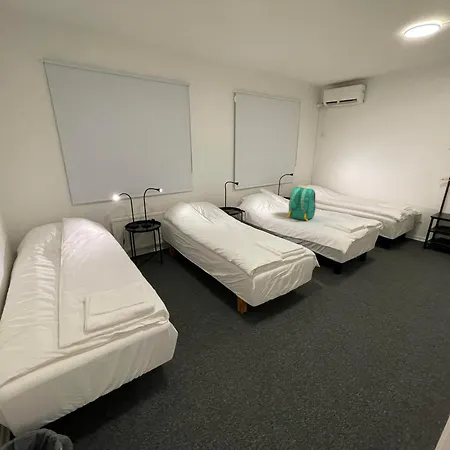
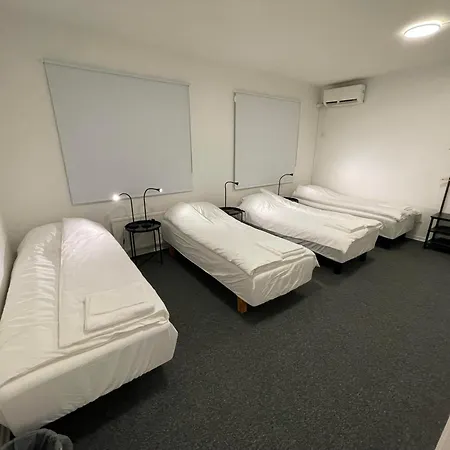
- backpack [285,185,316,223]
